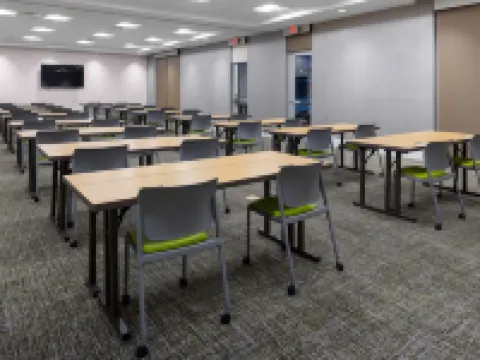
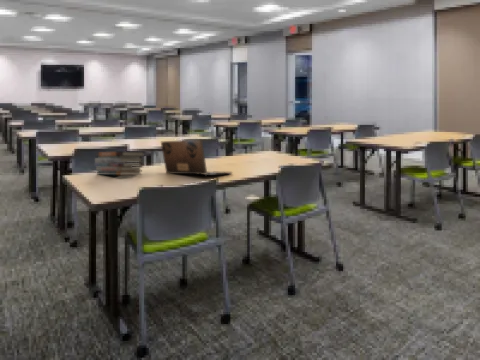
+ laptop [160,139,233,176]
+ book stack [94,150,146,176]
